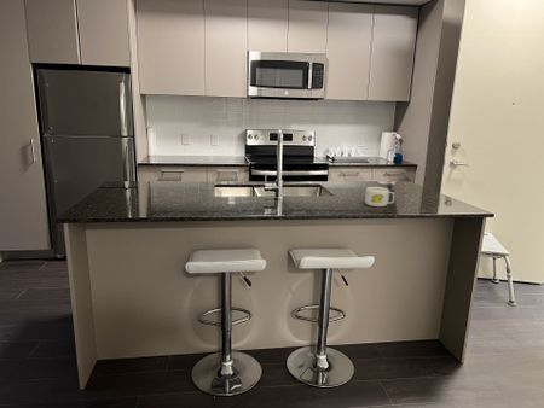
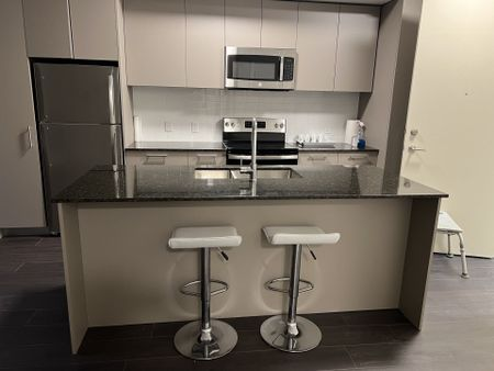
- mug [364,186,395,208]
